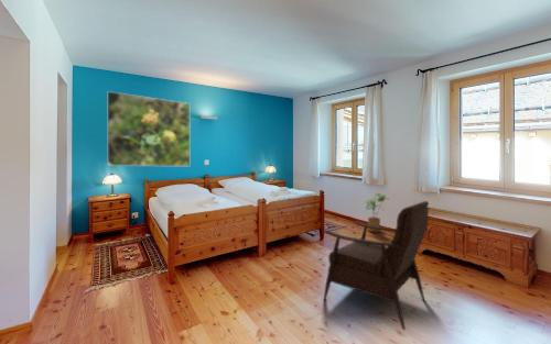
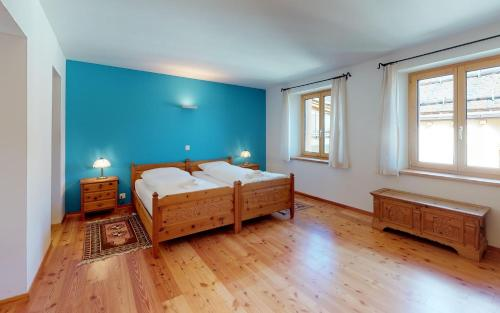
- house plant [365,192,389,233]
- armchair [323,200,430,331]
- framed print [107,90,191,167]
